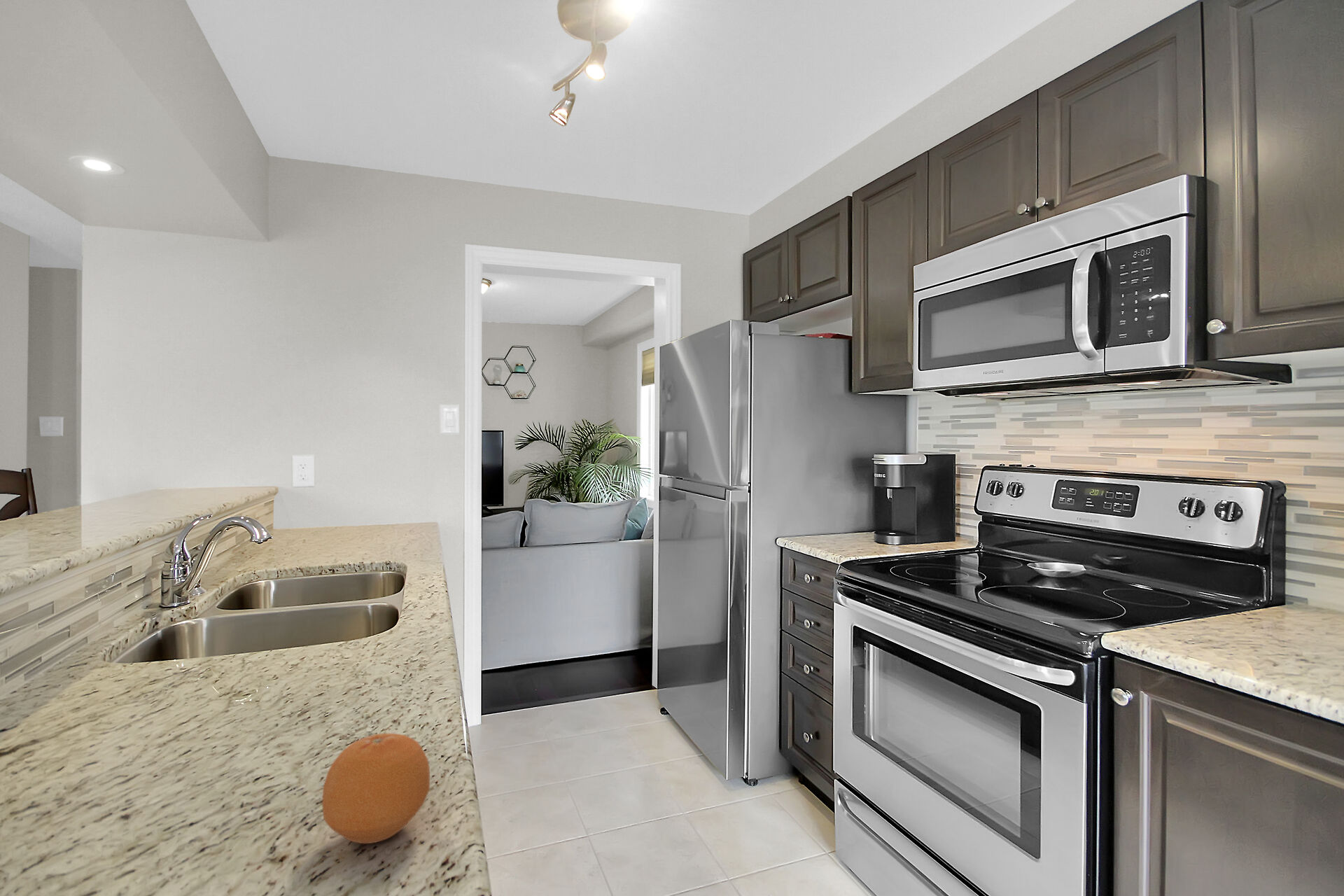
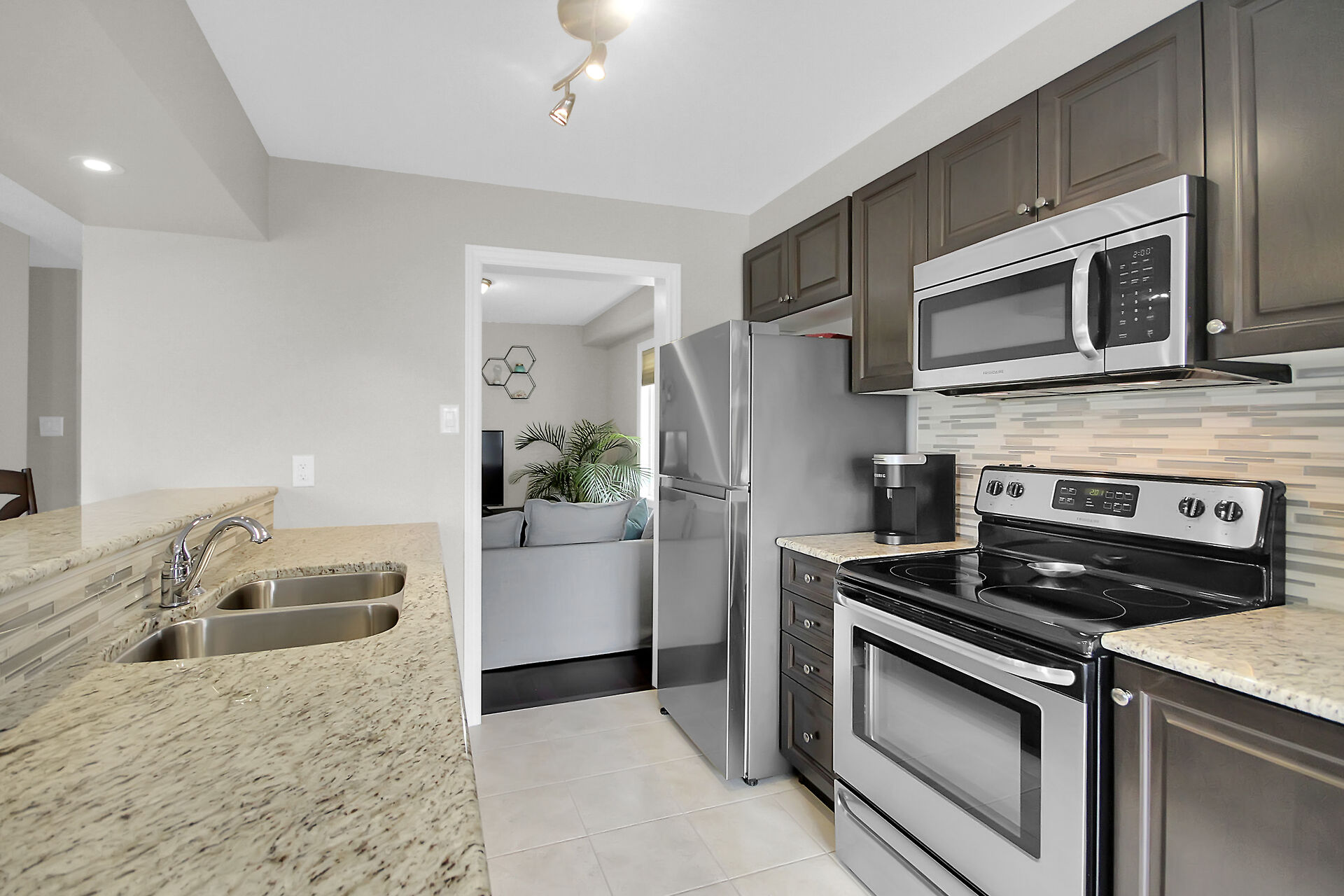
- fruit [321,733,430,844]
